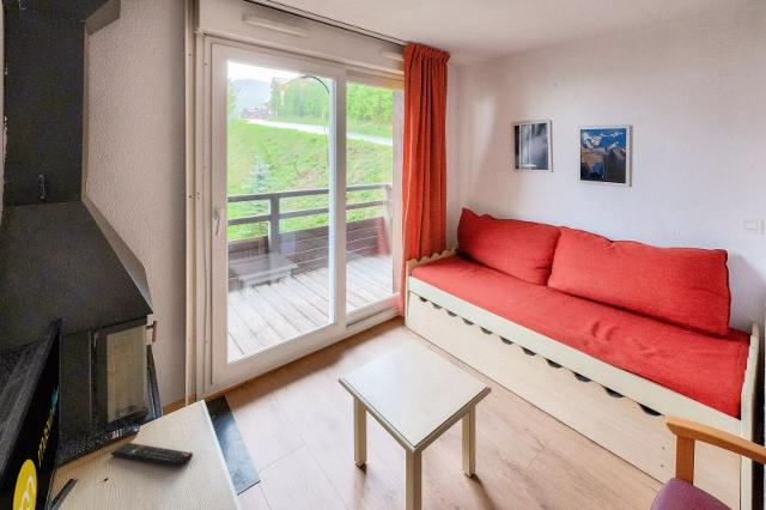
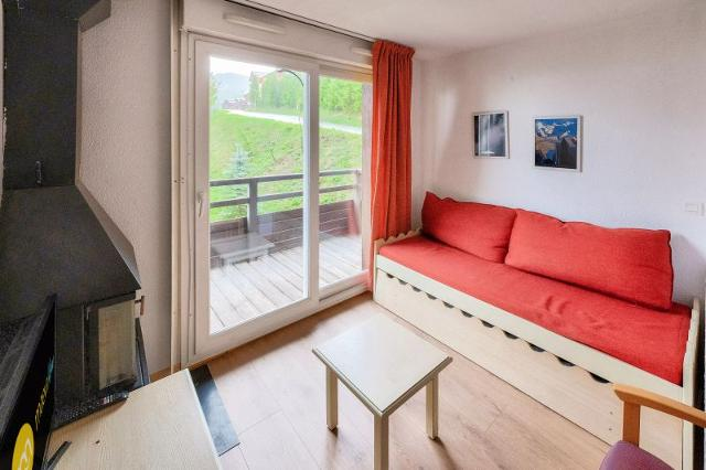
- remote control [110,442,194,468]
